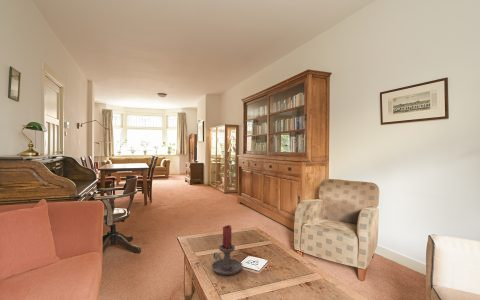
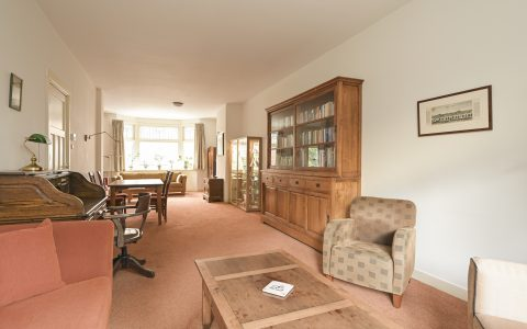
- candle holder [211,224,243,276]
